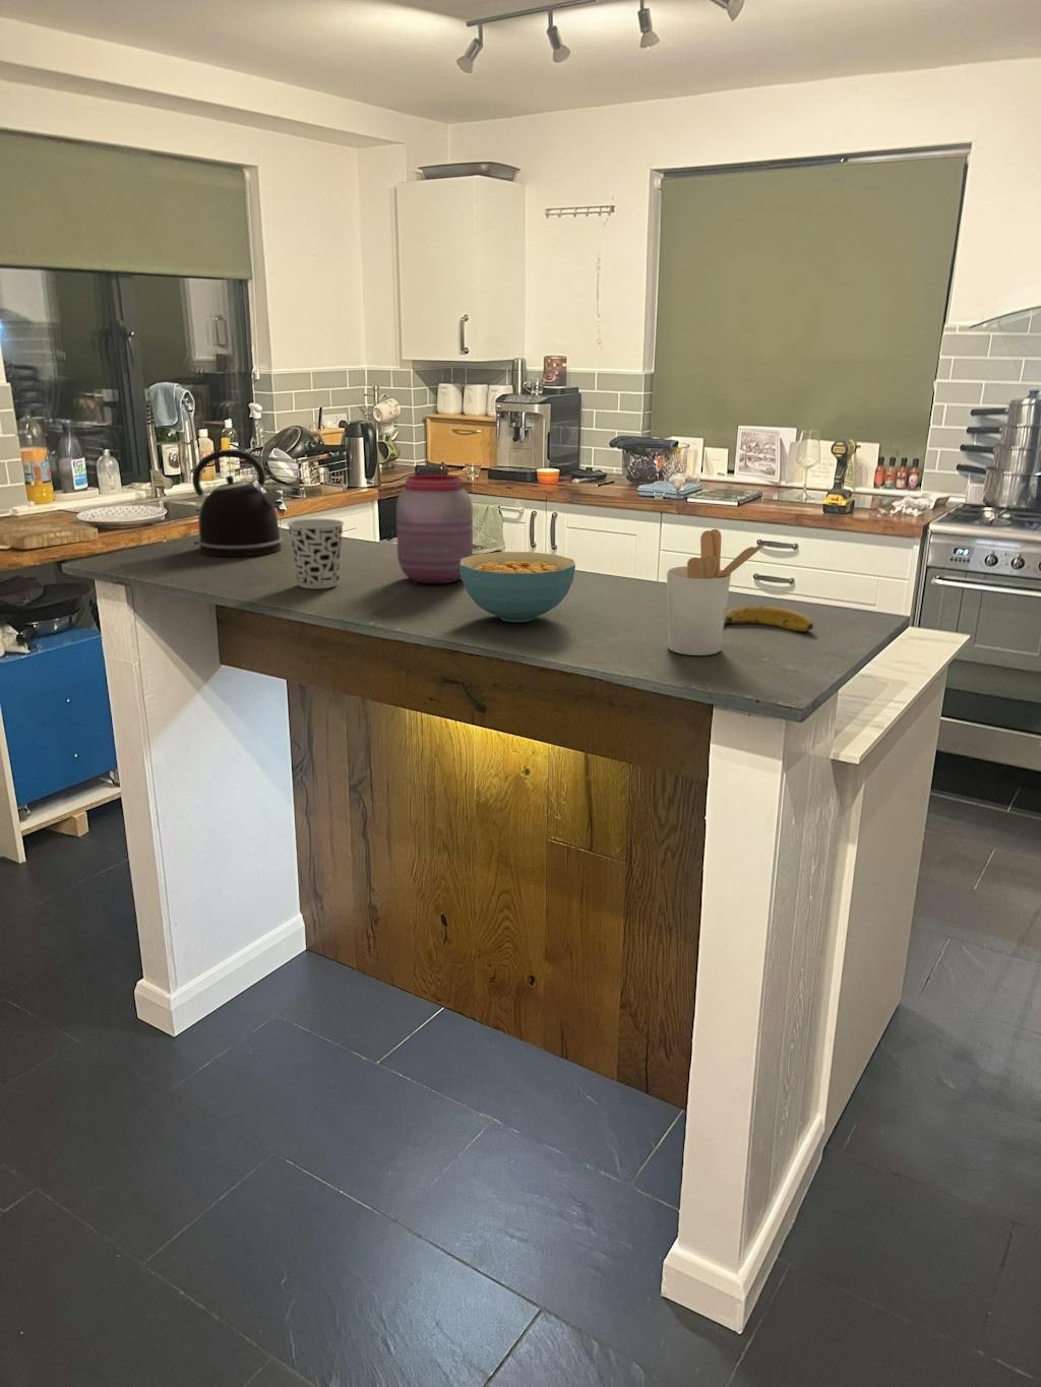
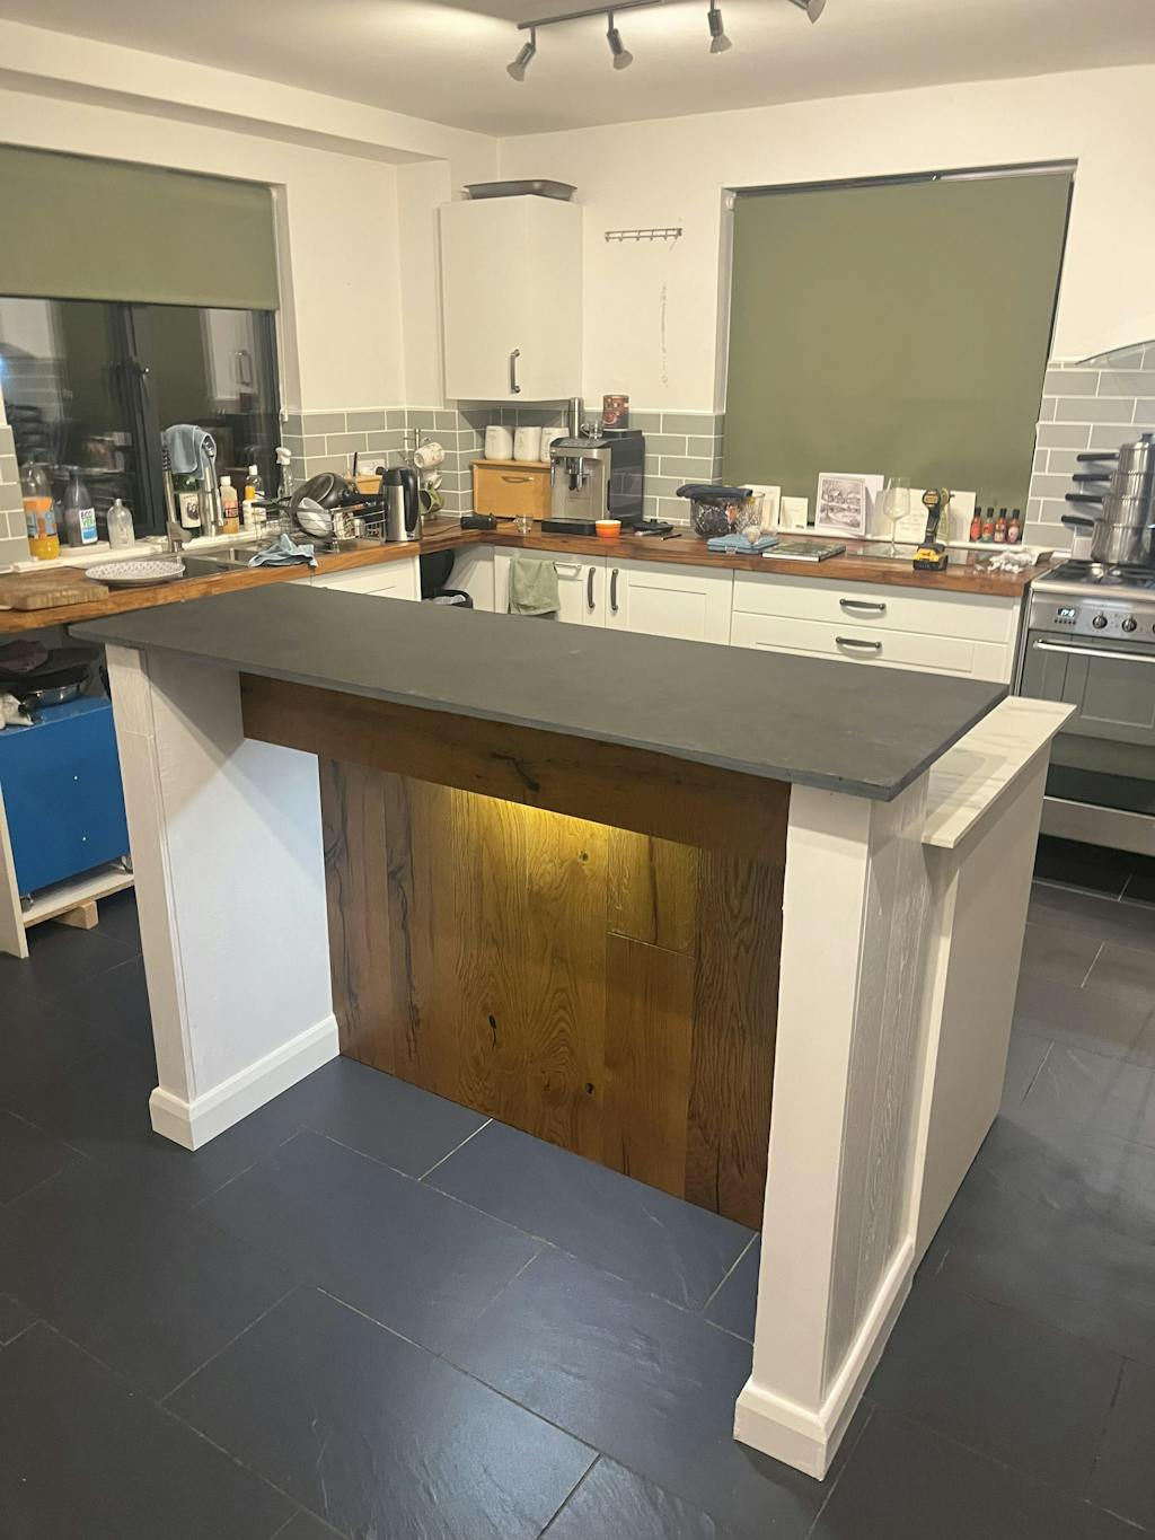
- cereal bowl [460,551,576,623]
- jar [396,473,473,585]
- fruit [725,604,815,633]
- kettle [191,448,284,556]
- cup [285,518,344,589]
- utensil holder [666,528,769,657]
